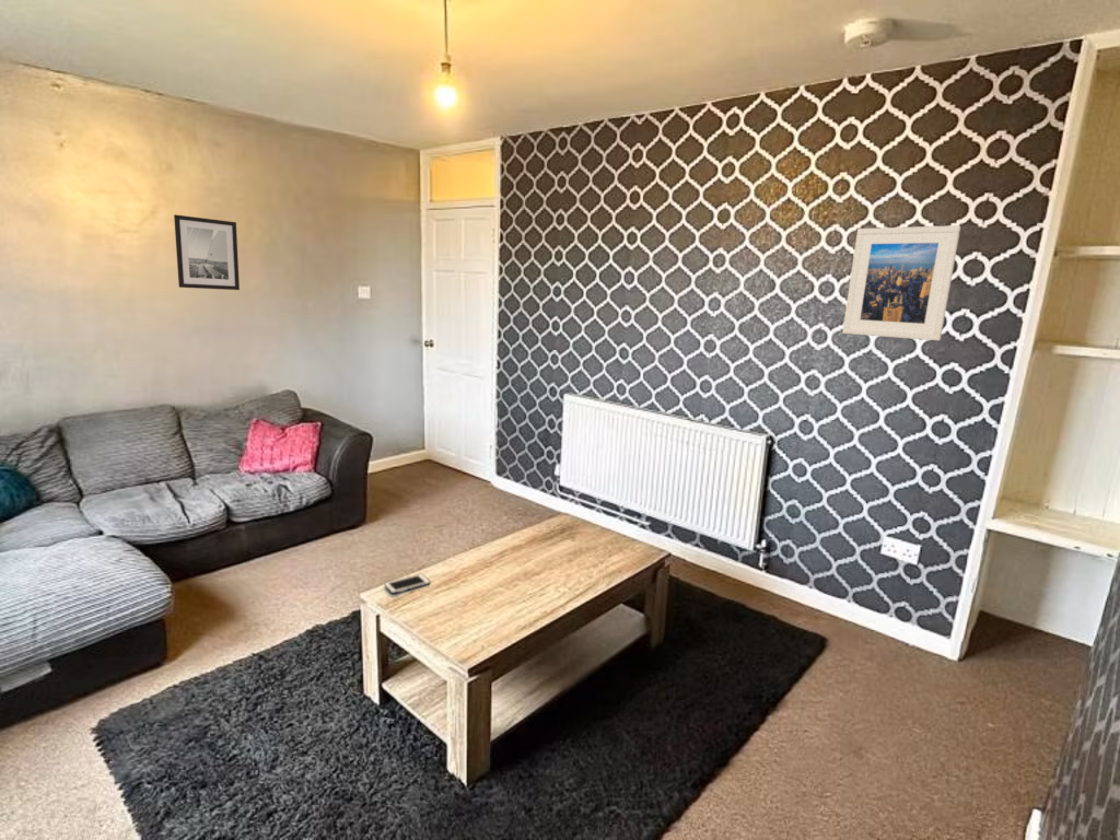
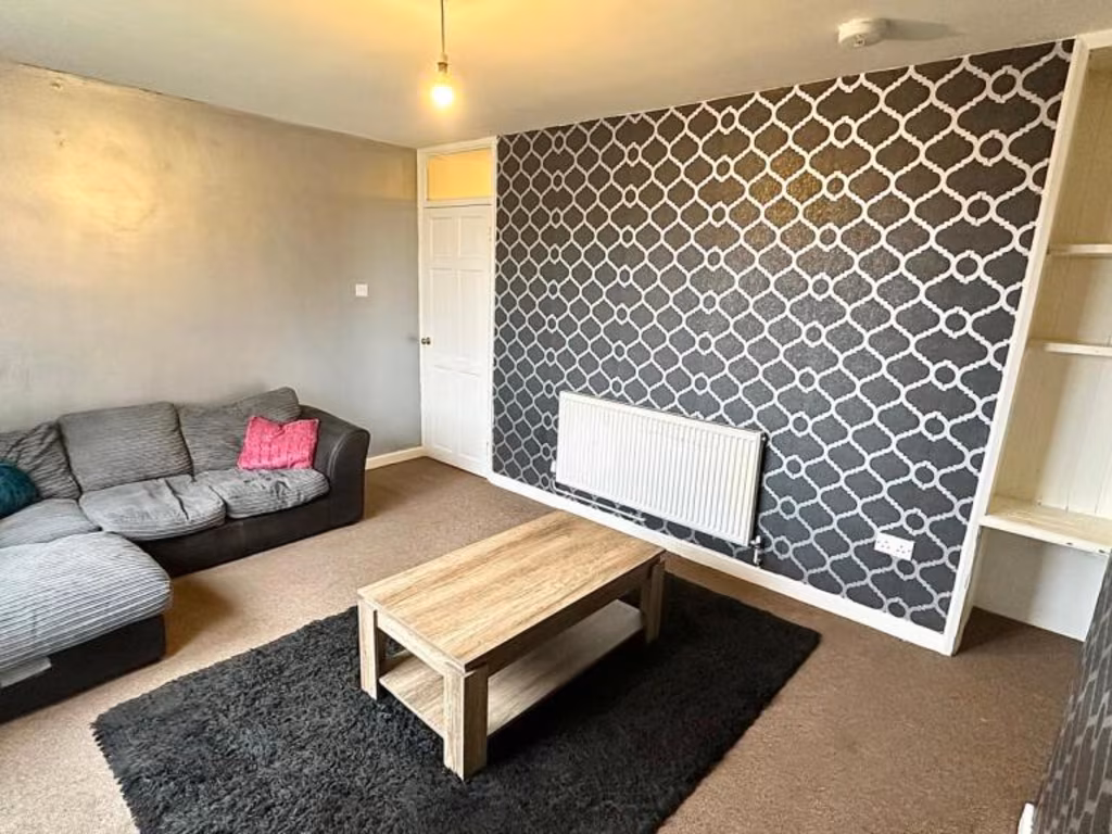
- cell phone [383,573,431,595]
- wall art [173,213,241,291]
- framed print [841,224,961,341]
